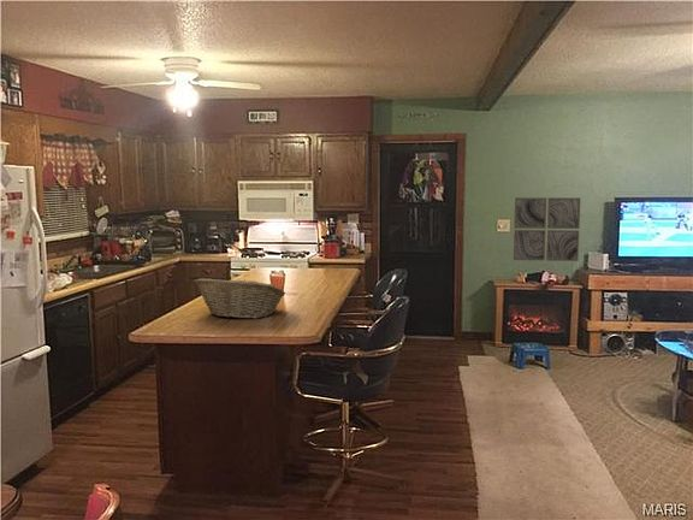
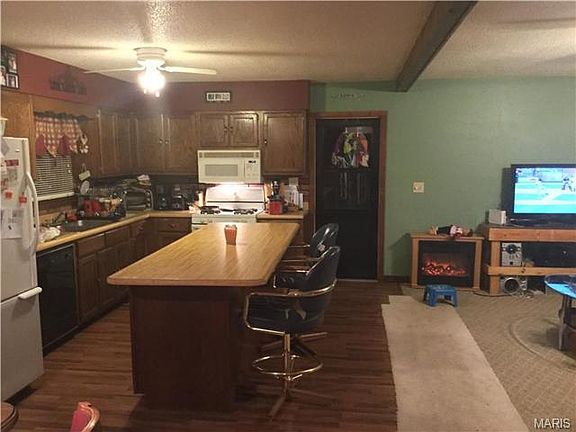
- wall art [513,196,581,262]
- fruit basket [192,277,286,320]
